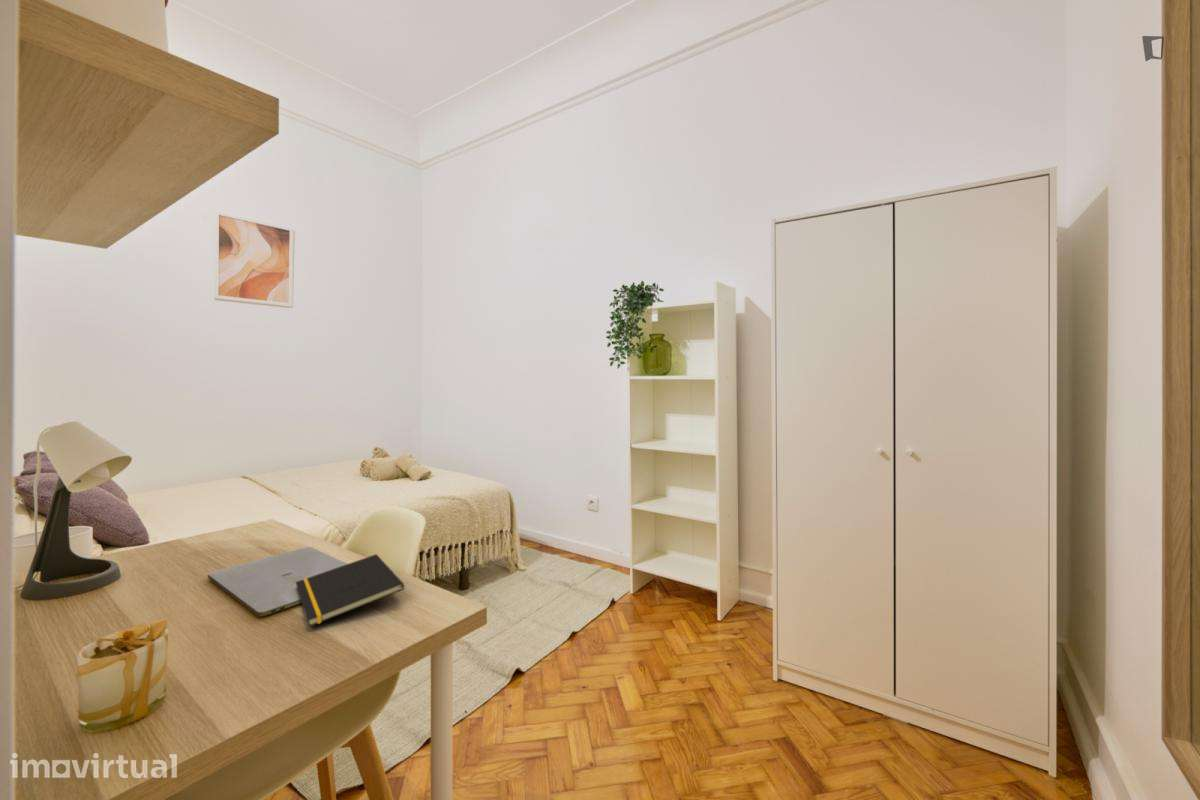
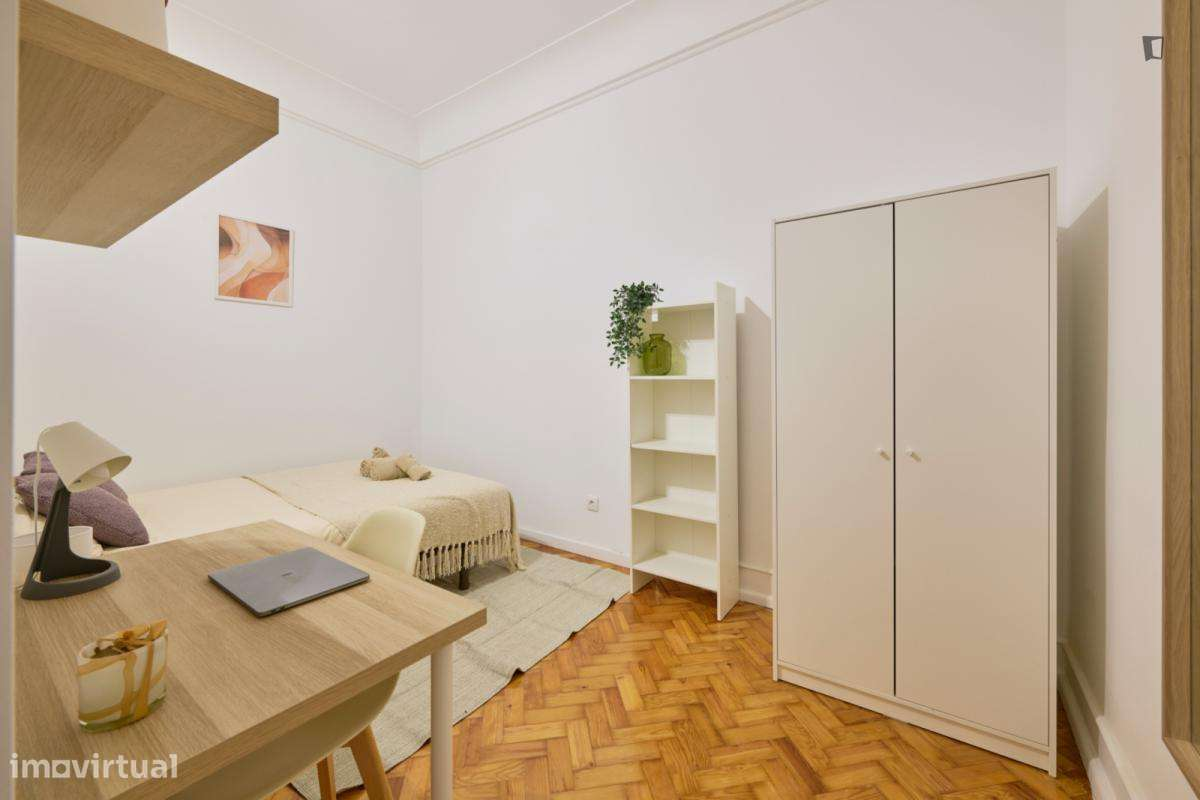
- notepad [295,553,405,628]
